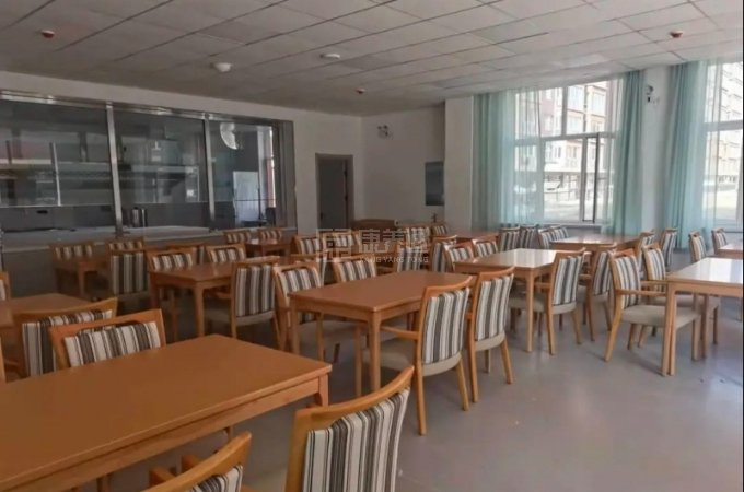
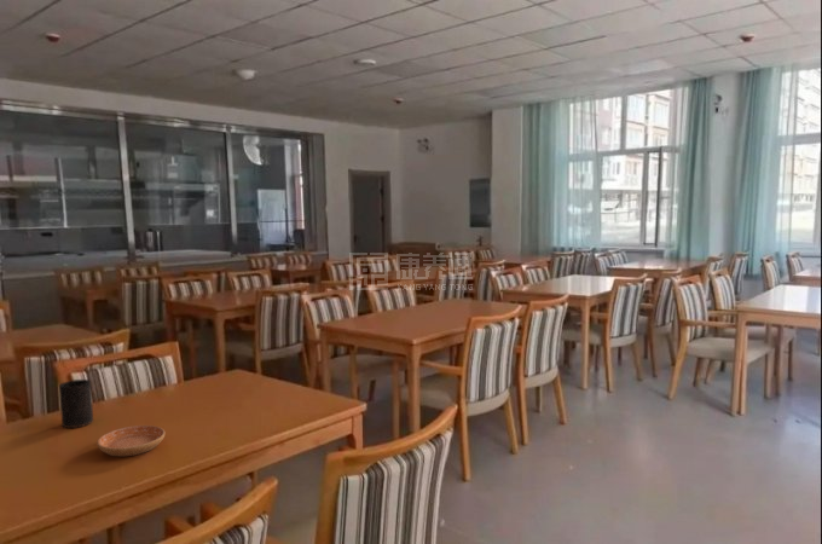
+ cup [58,378,94,429]
+ saucer [95,424,166,457]
